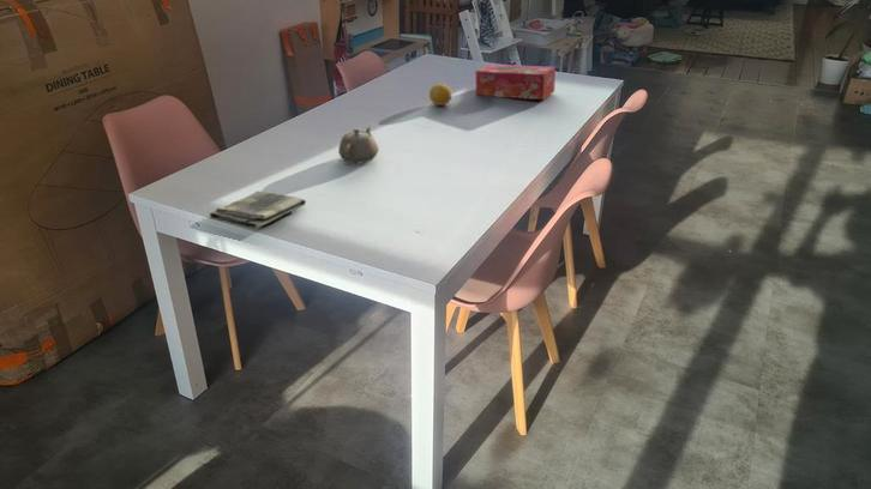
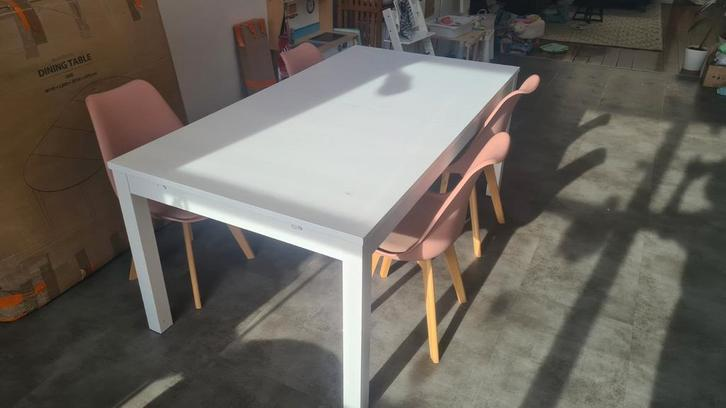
- tissue box [474,64,557,101]
- teapot [337,126,380,164]
- dish towel [209,189,307,230]
- fruit [428,83,453,107]
